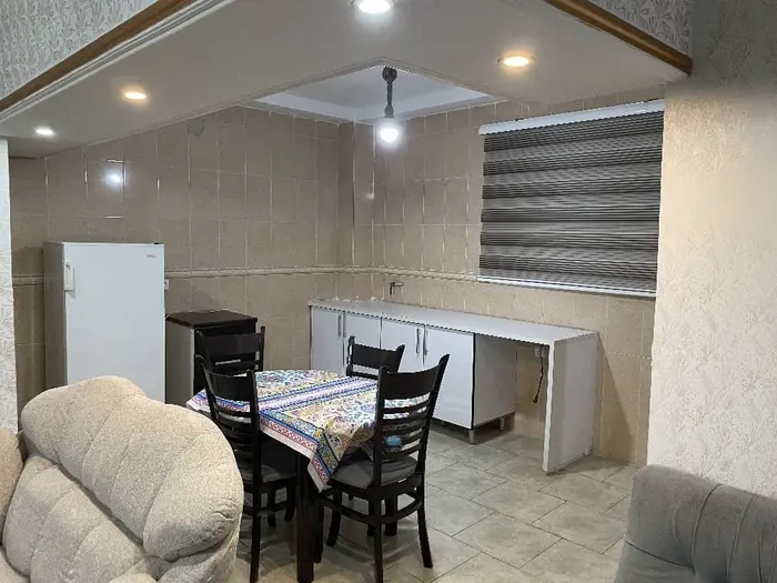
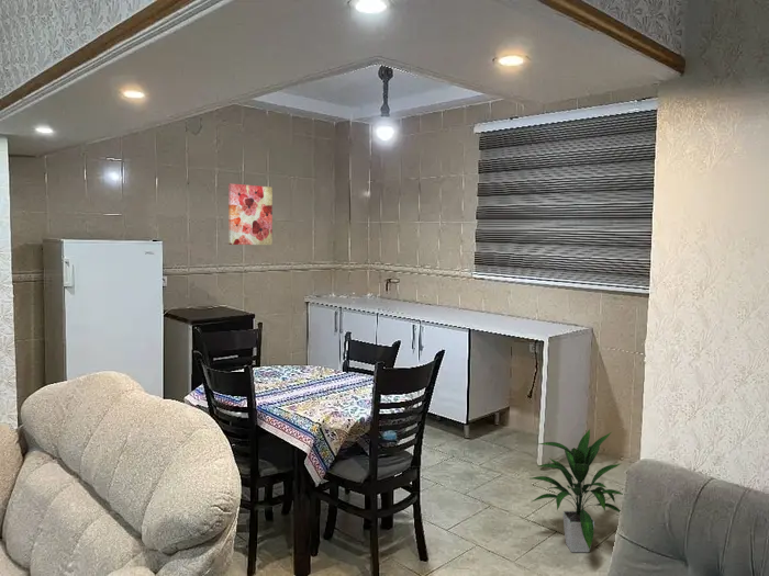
+ indoor plant [530,428,624,553]
+ wall art [227,182,274,246]
